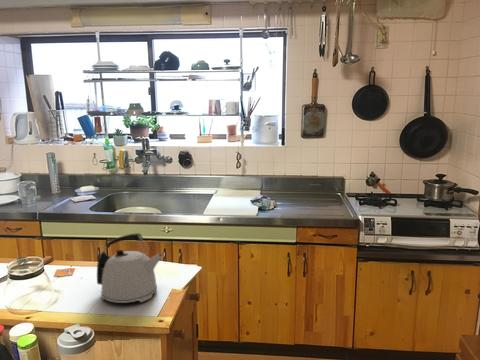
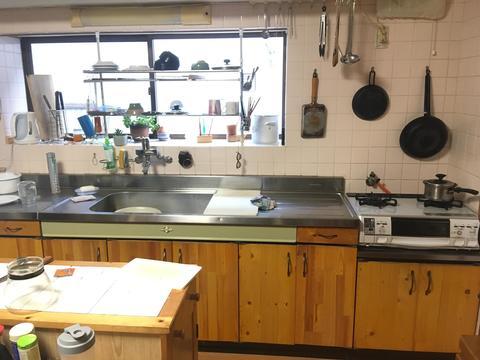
- kettle [96,232,165,304]
